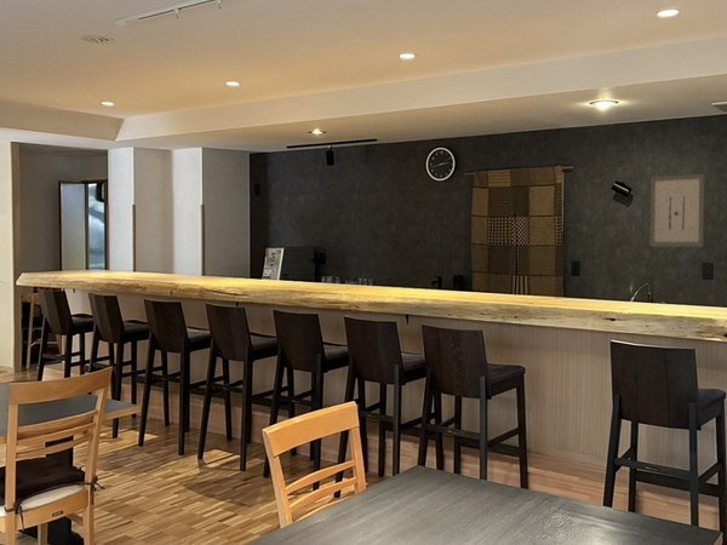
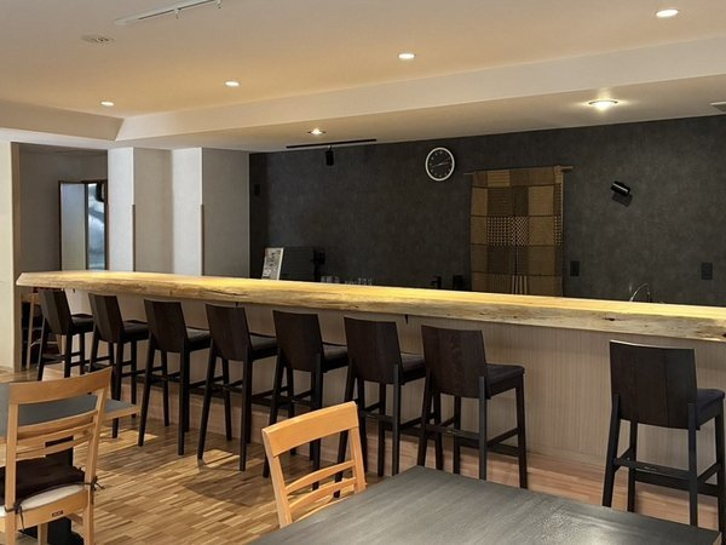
- wall art [649,173,705,248]
